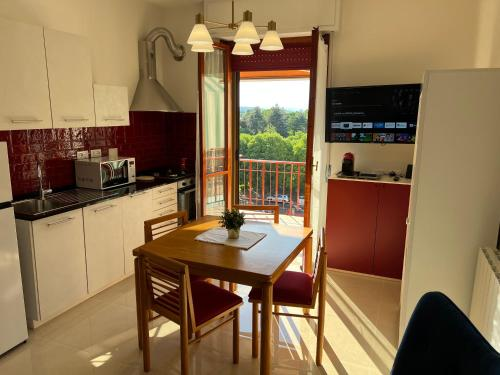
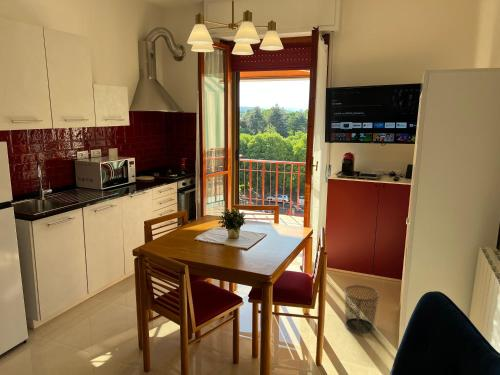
+ waste bin [343,284,381,335]
